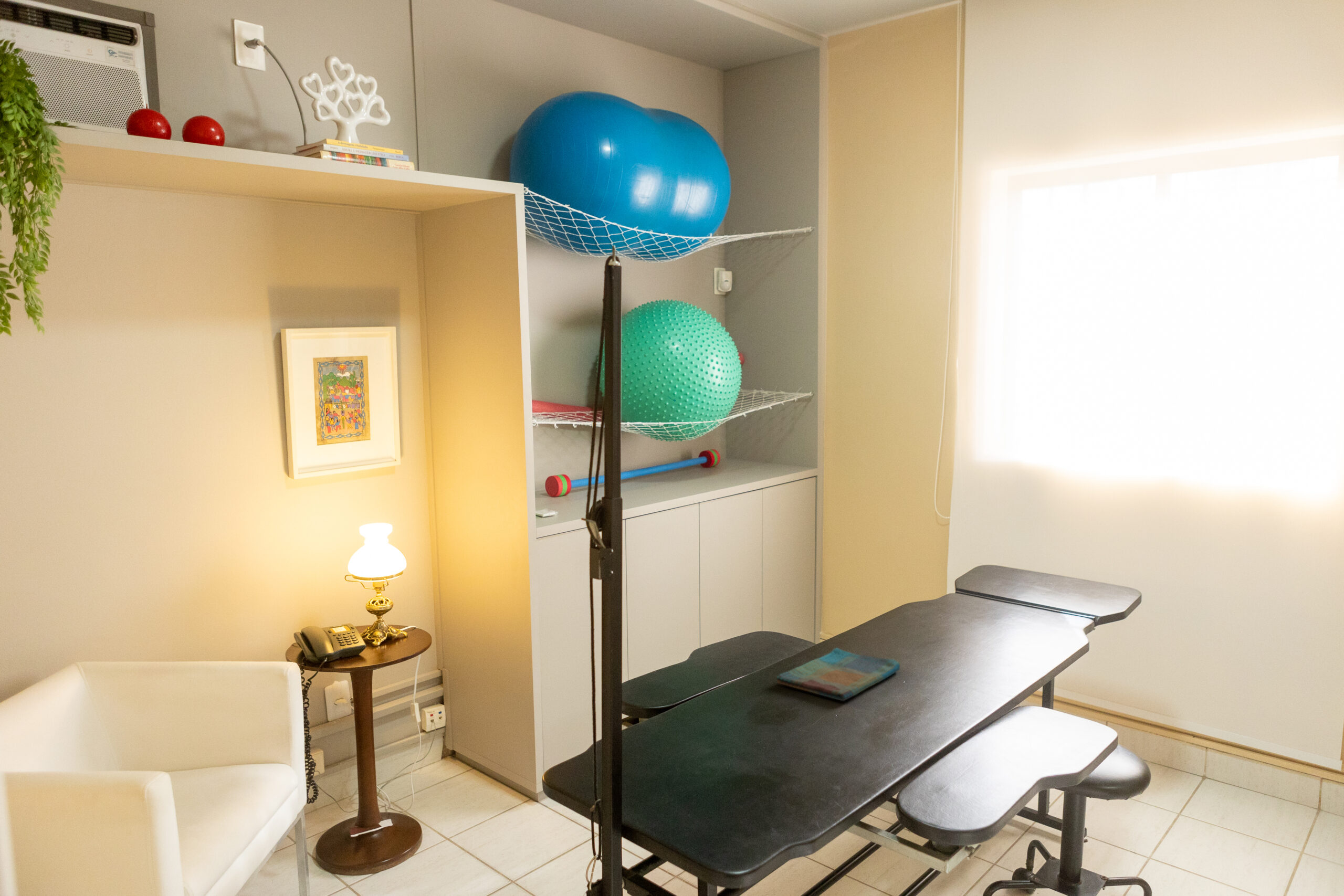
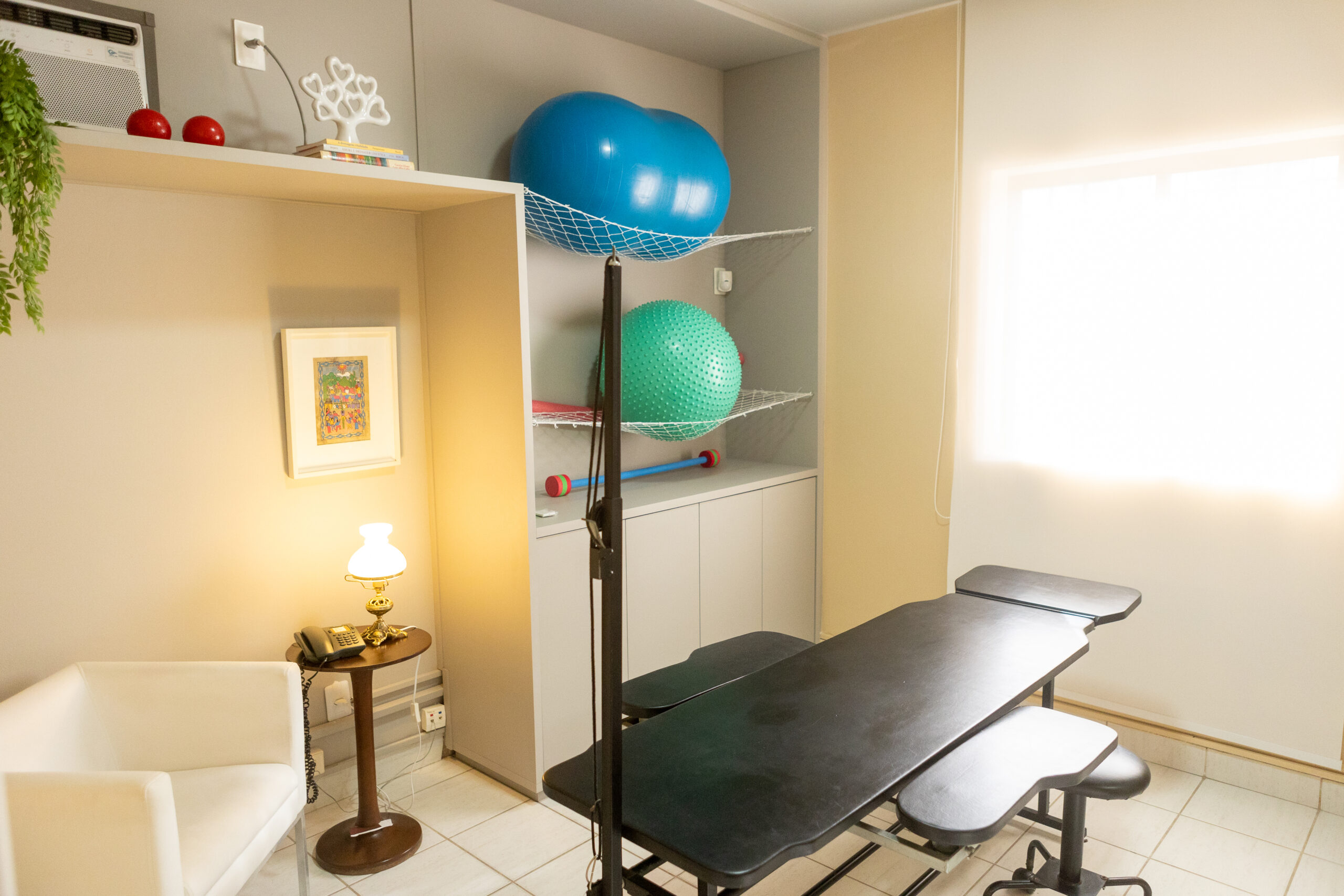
- dish towel [776,647,901,701]
